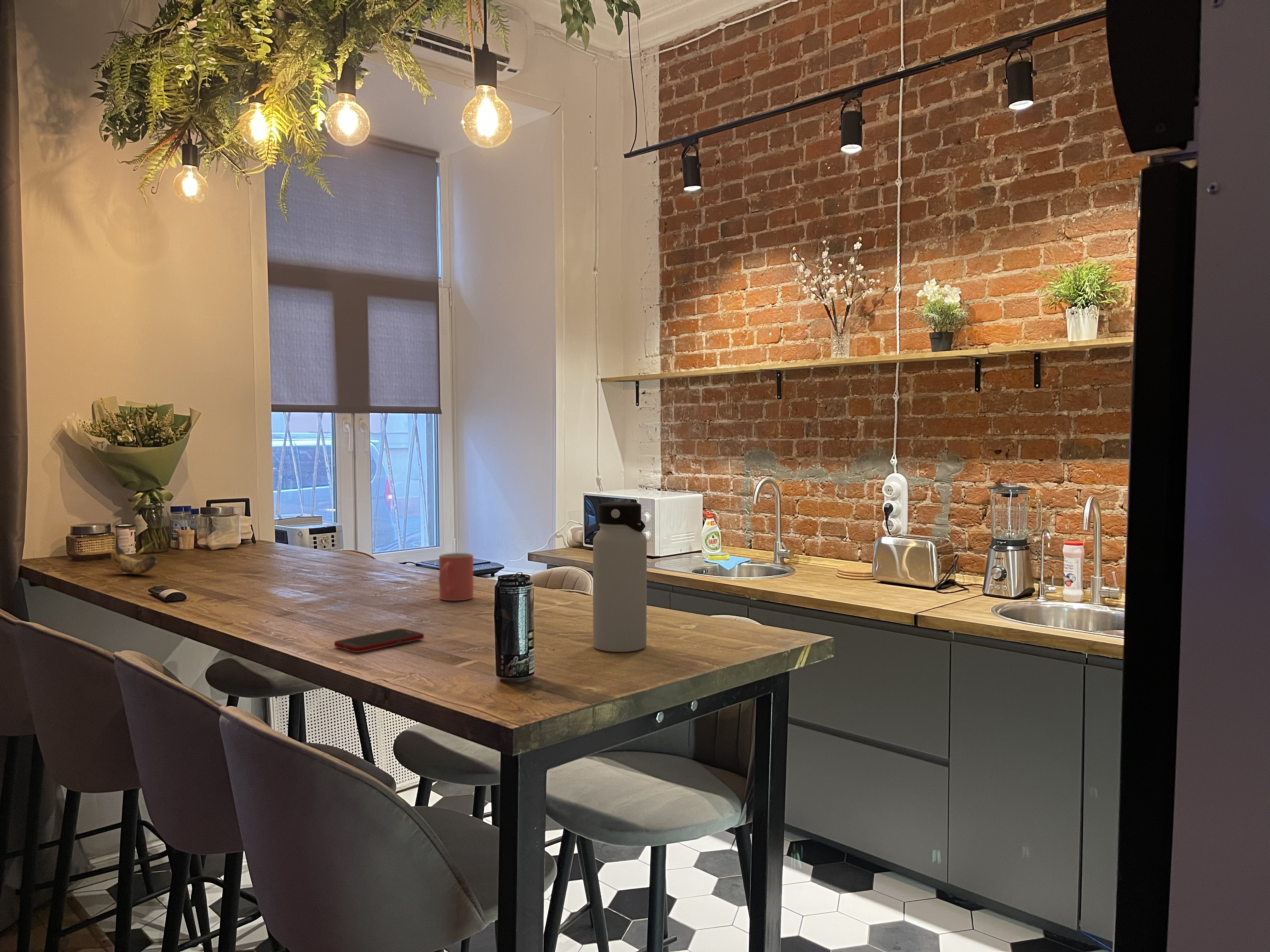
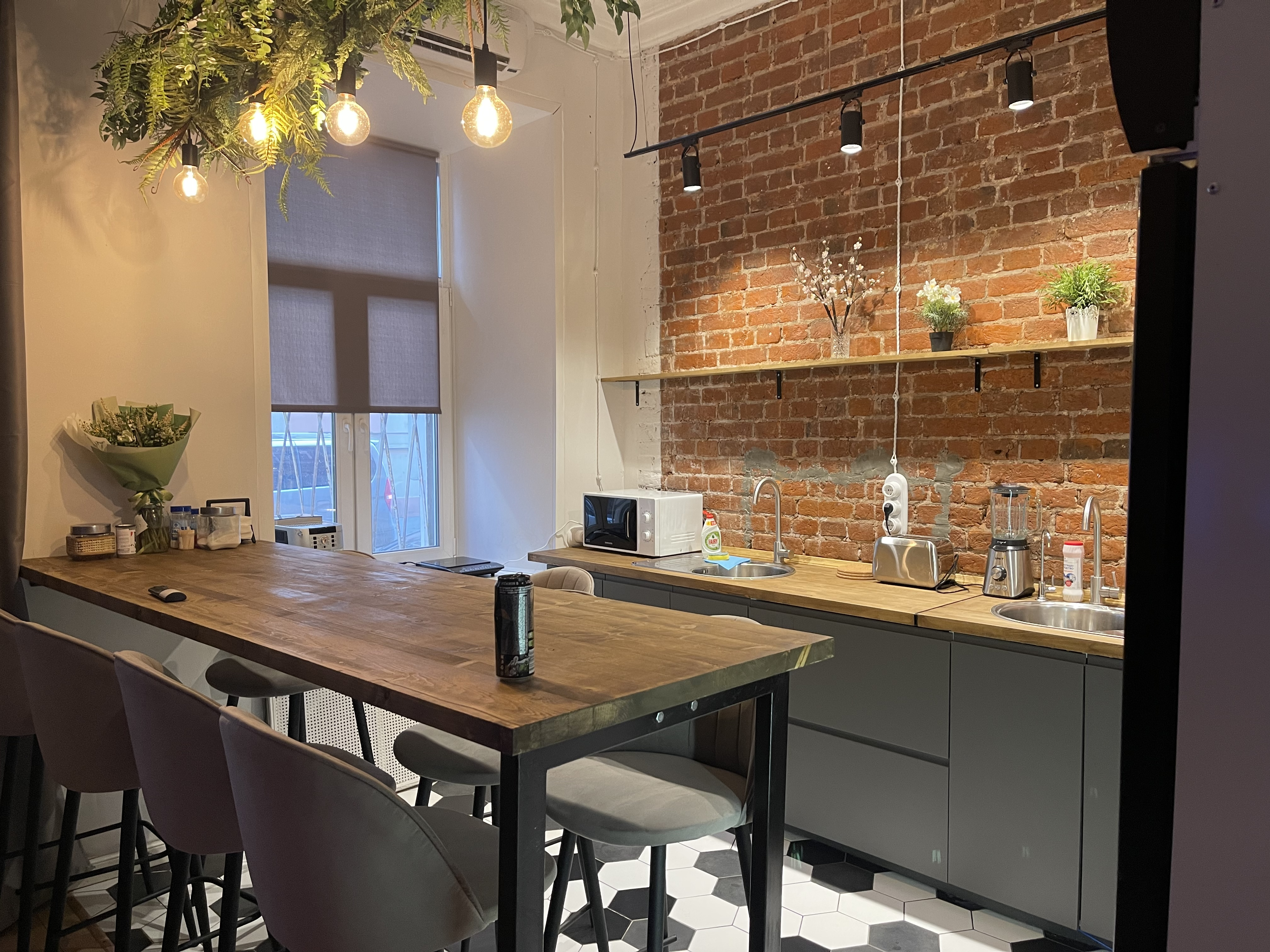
- banana [111,534,158,575]
- water bottle [593,501,647,652]
- mug [438,553,474,601]
- cell phone [334,628,424,653]
